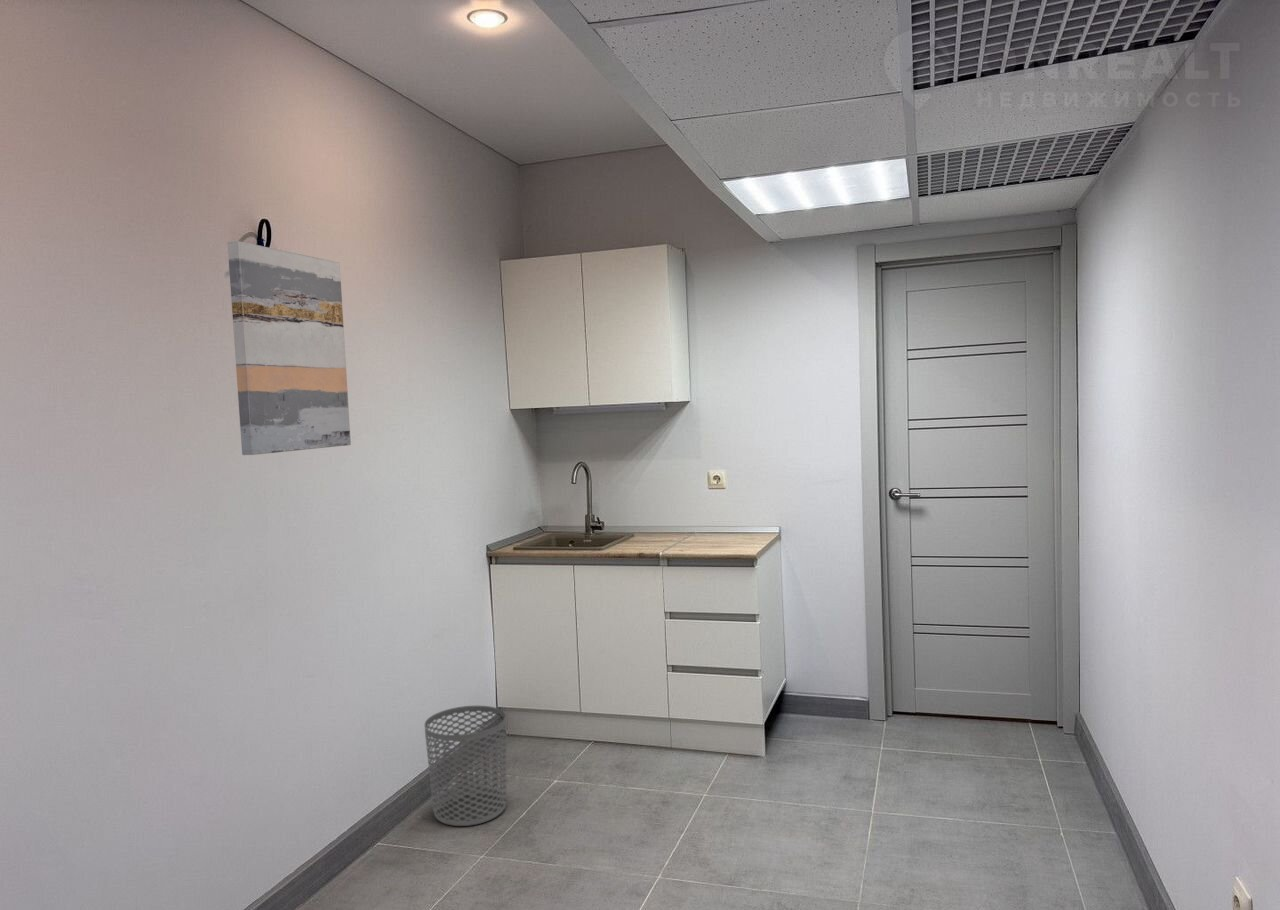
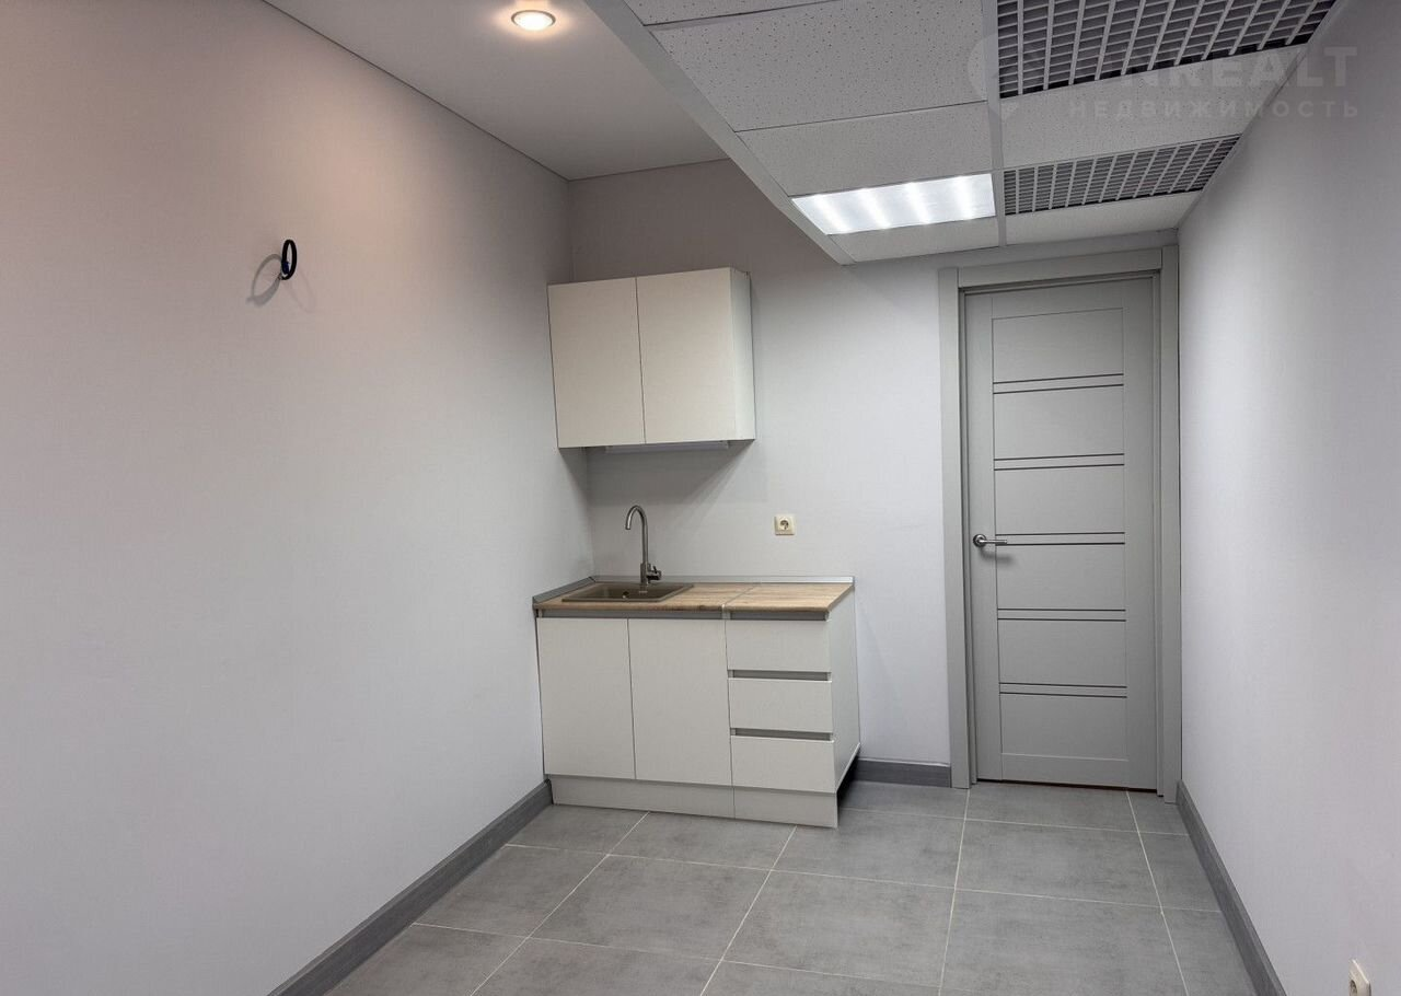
- wall art [227,240,352,456]
- waste bin [424,705,507,827]
